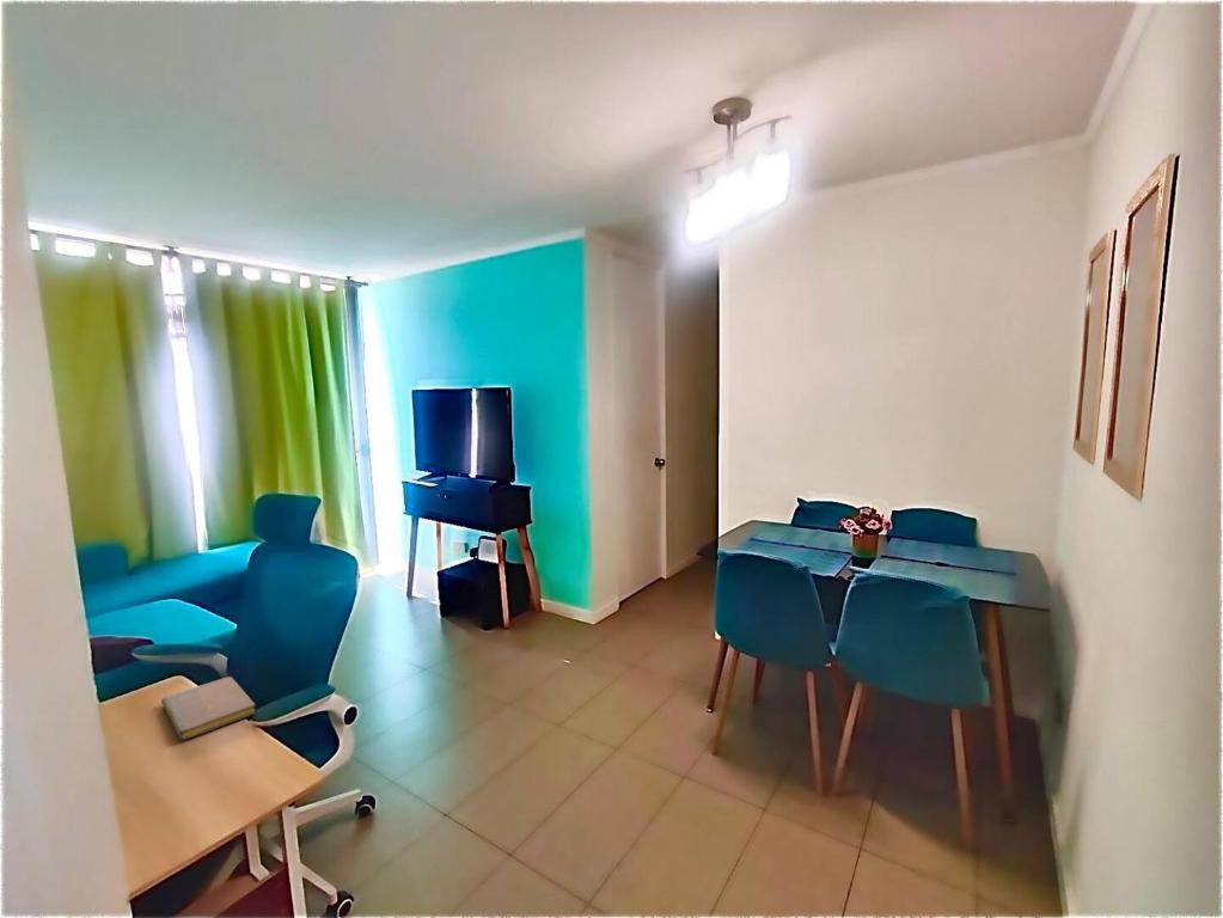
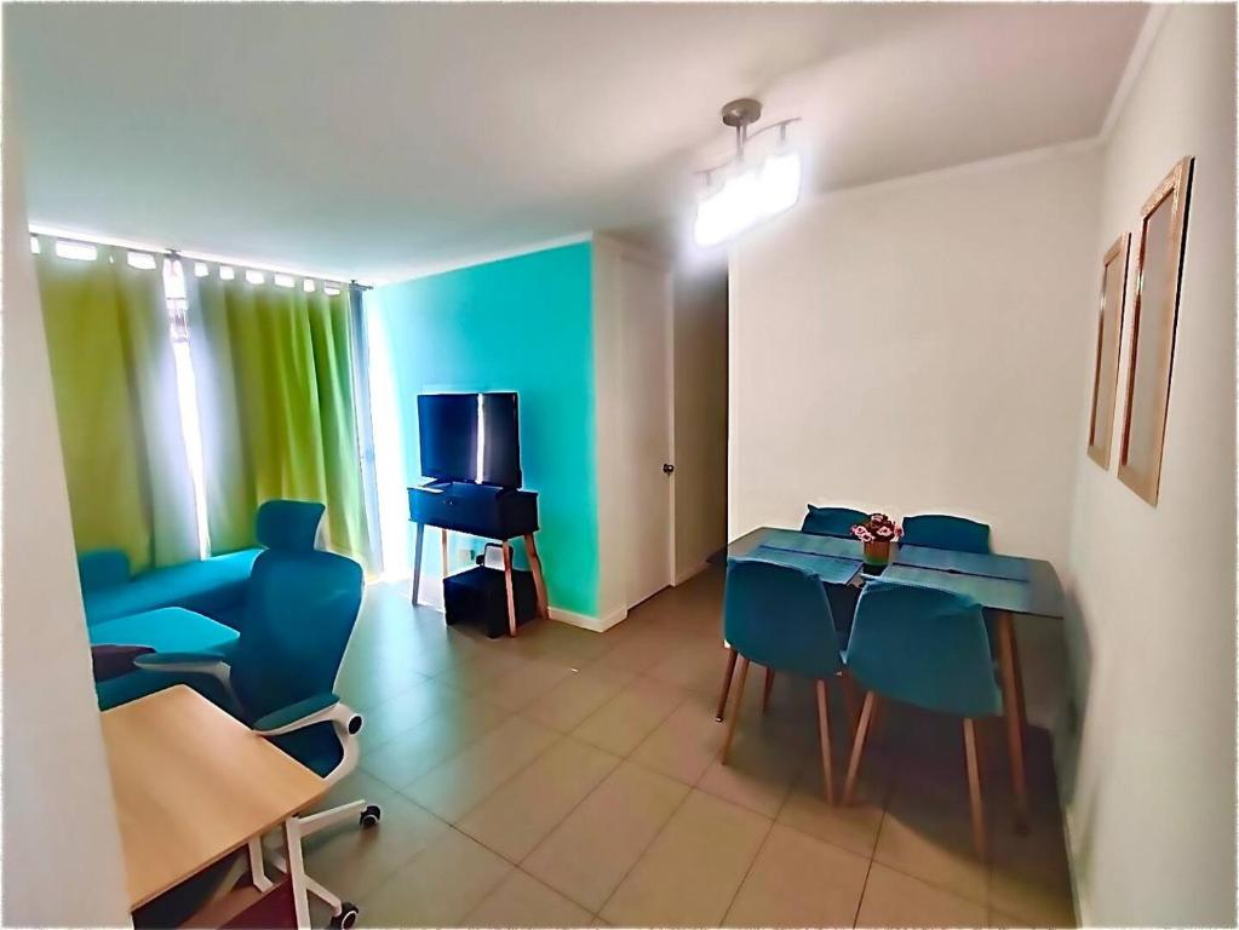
- notebook [160,675,257,741]
